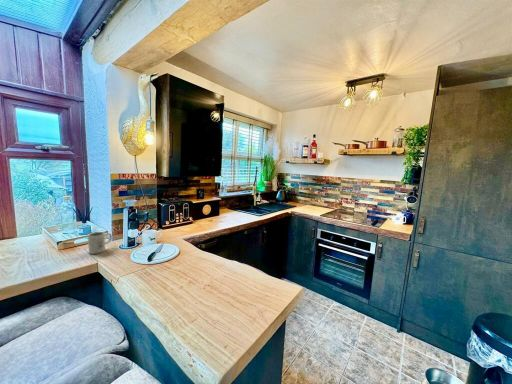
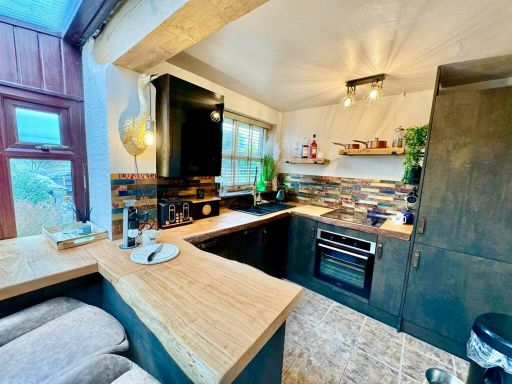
- mug [87,231,113,255]
